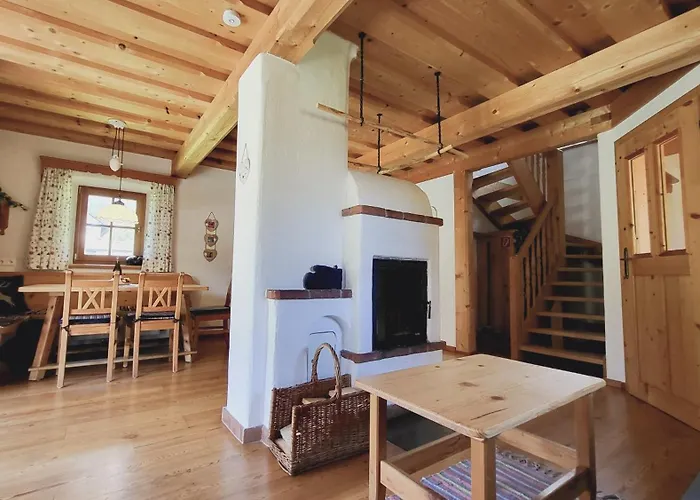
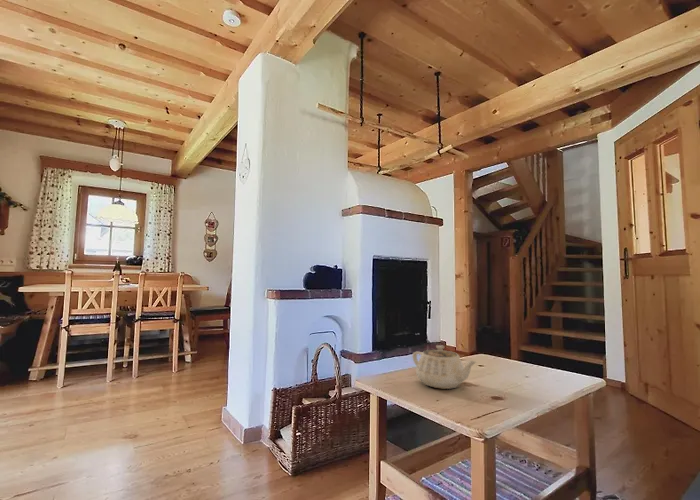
+ teapot [411,344,478,390]
